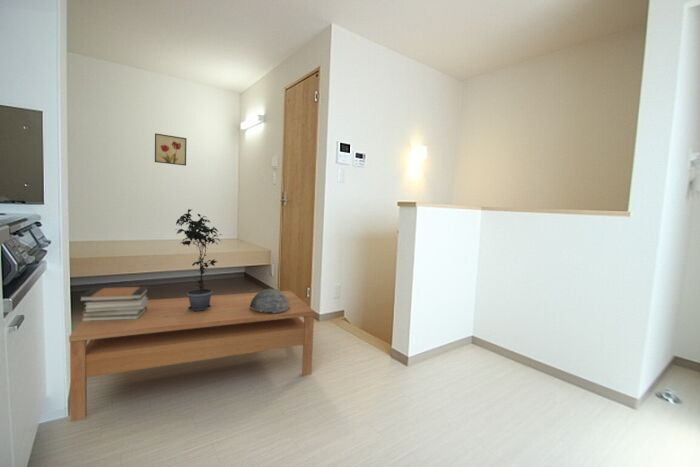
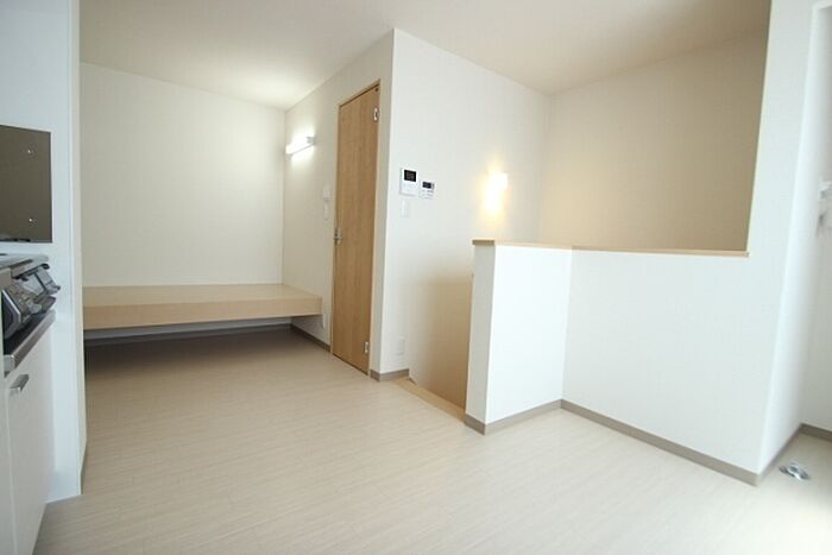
- coffee table [68,290,316,422]
- decorative bowl [249,288,290,313]
- book stack [78,286,150,323]
- wall art [154,133,188,167]
- potted plant [174,208,222,312]
